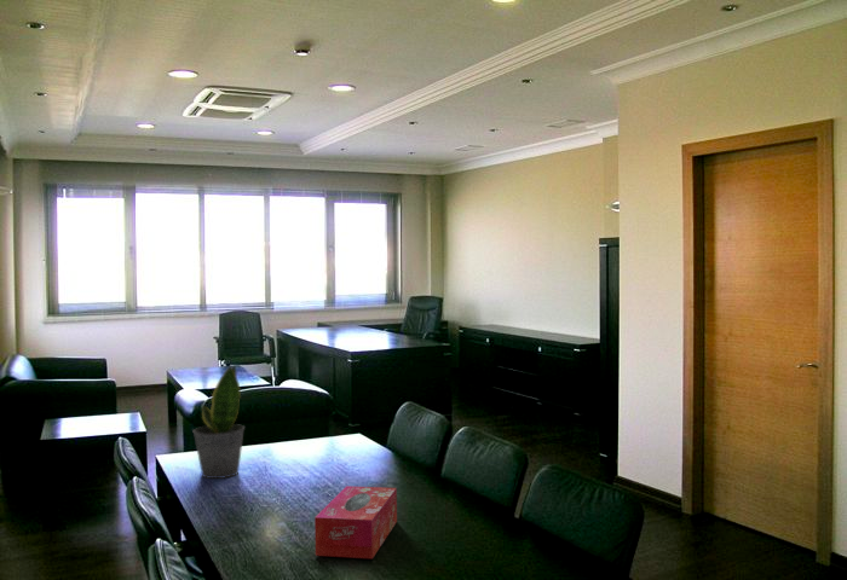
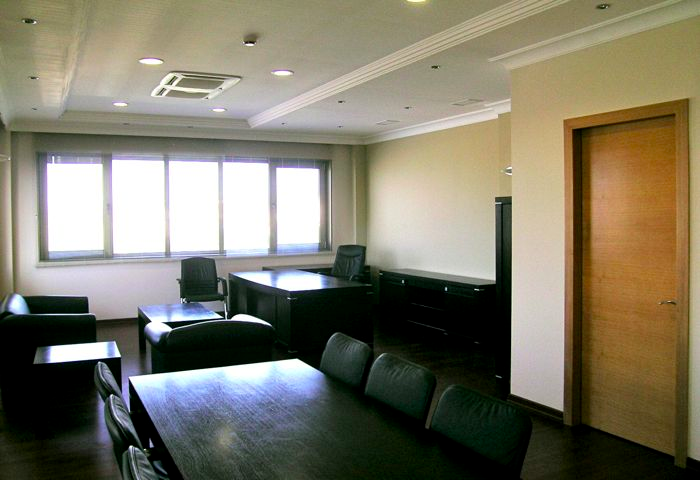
- tissue box [313,485,398,559]
- potted plant [191,364,246,480]
